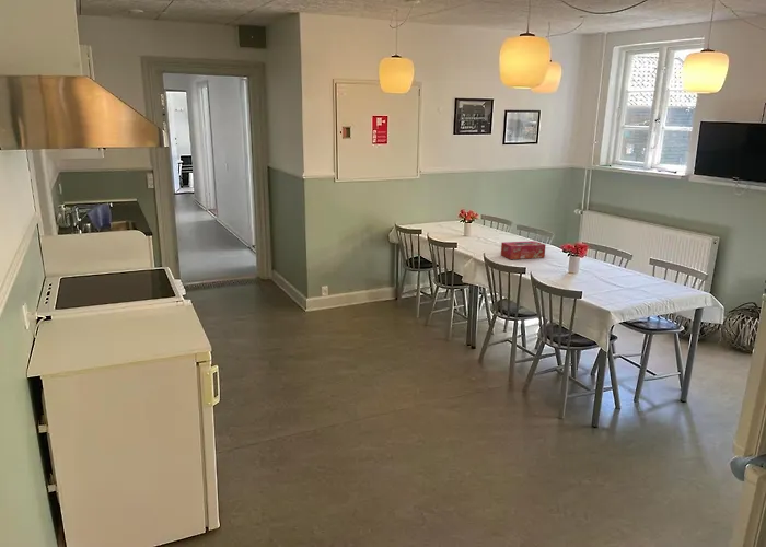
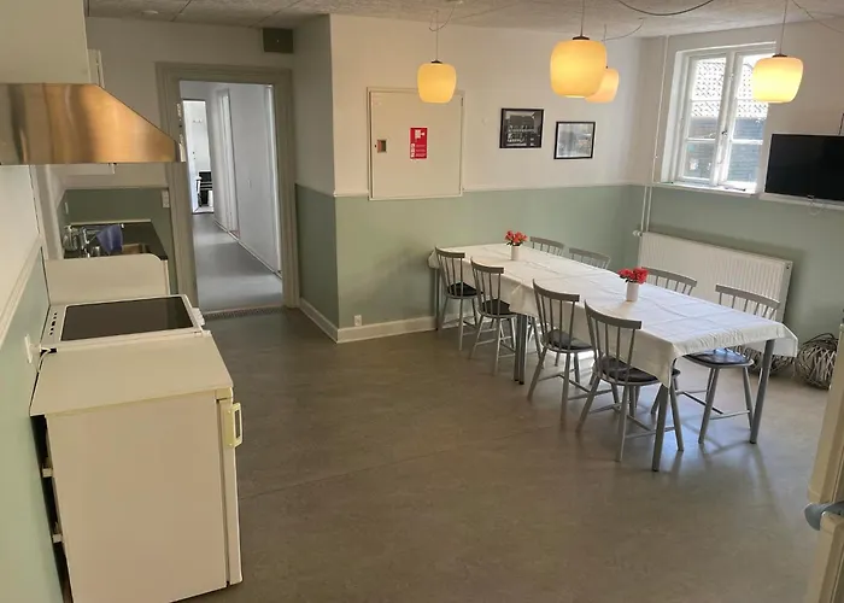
- tissue box [500,240,547,260]
